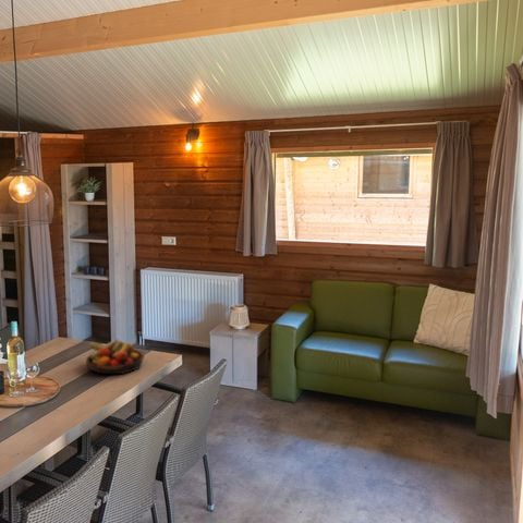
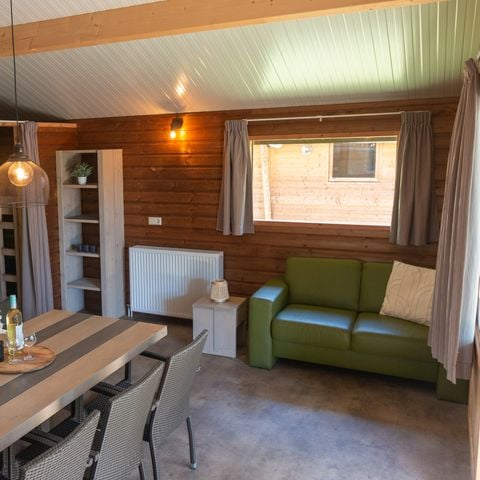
- fruit bowl [85,339,145,375]
